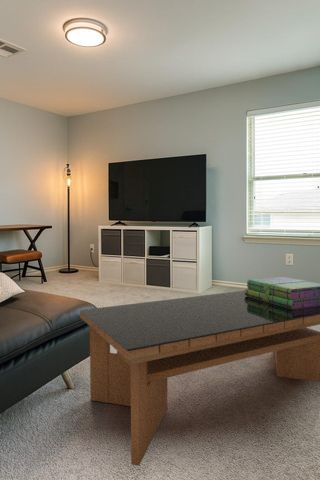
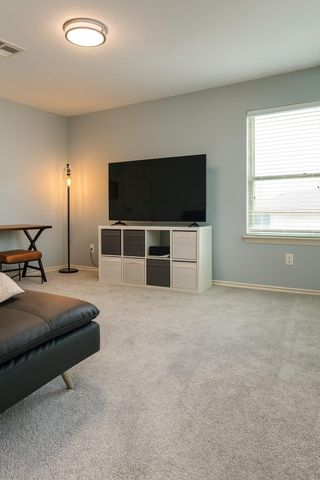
- stack of books [244,276,320,309]
- coffee table [79,290,320,467]
